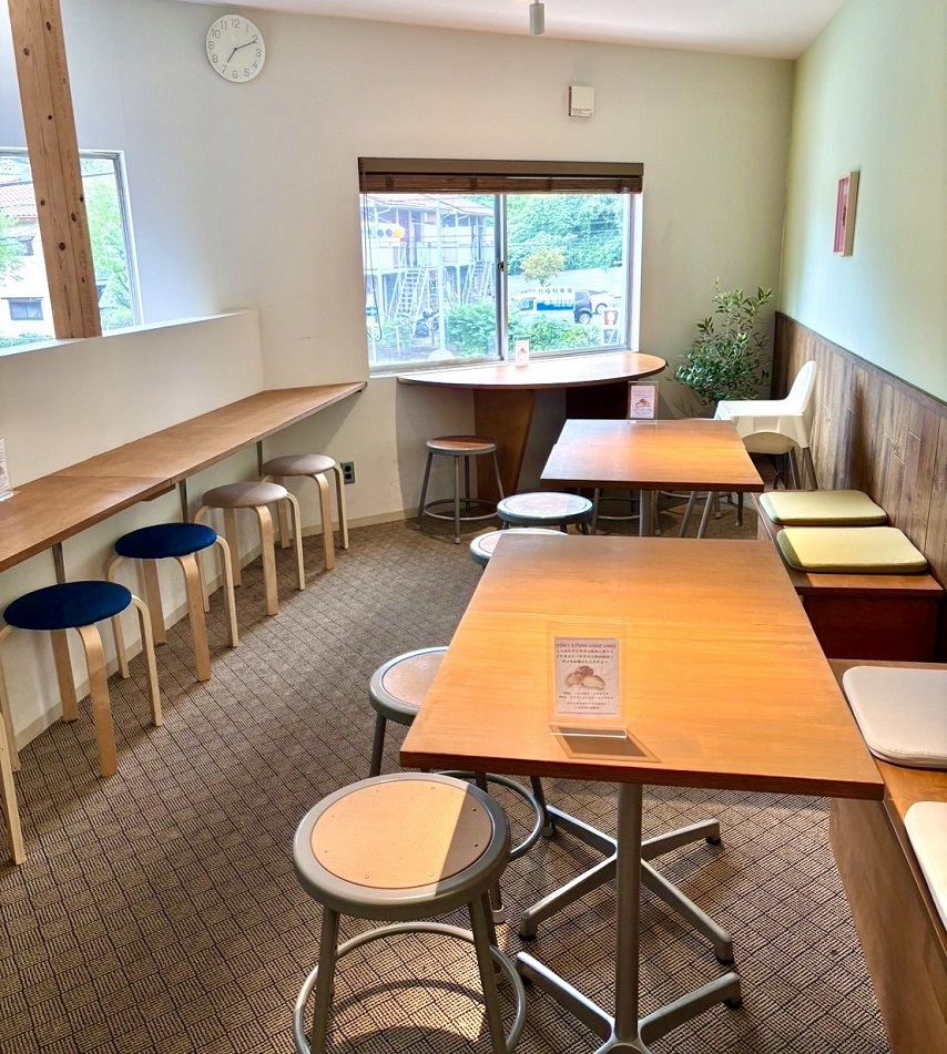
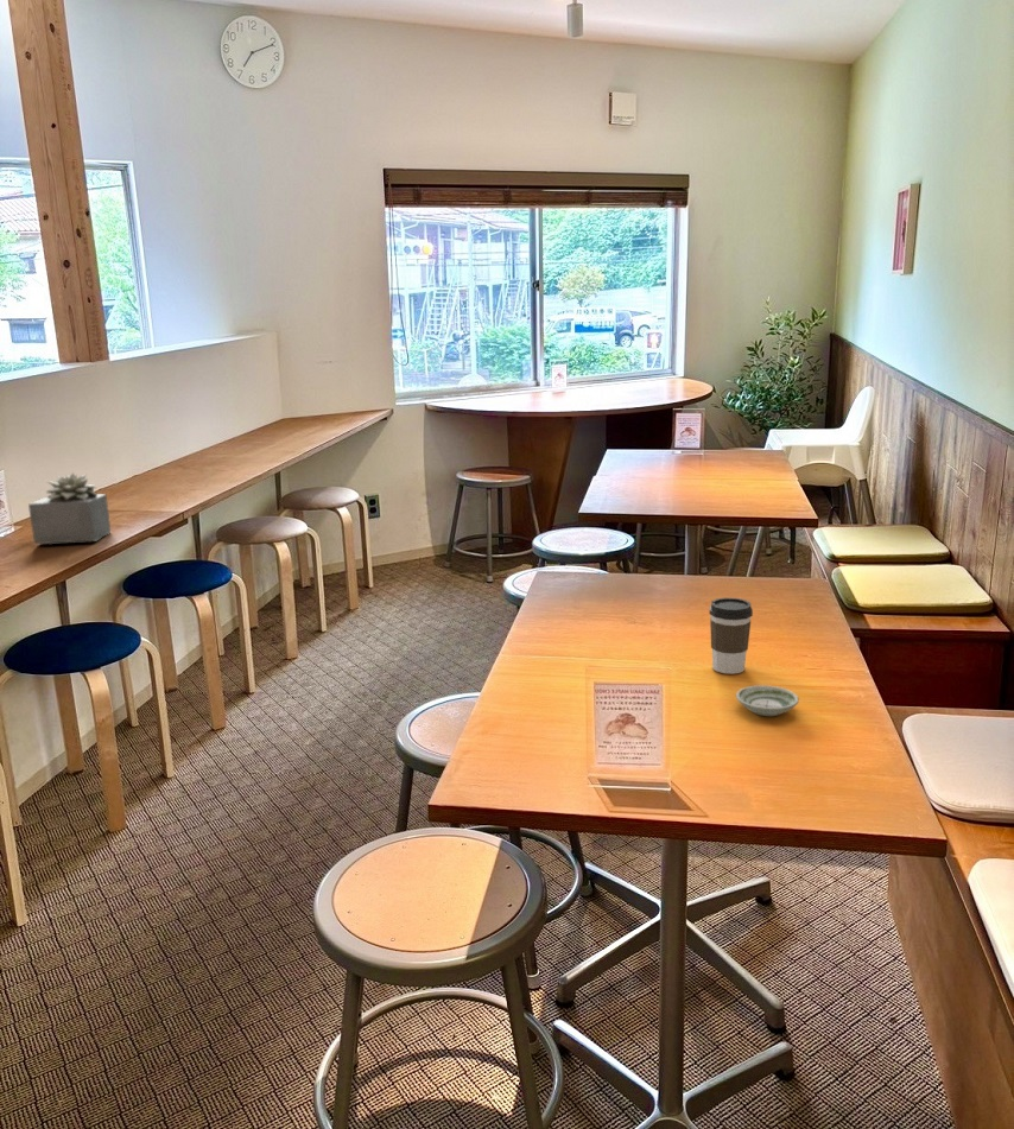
+ saucer [735,684,800,717]
+ succulent plant [27,471,112,545]
+ coffee cup [708,597,754,676]
